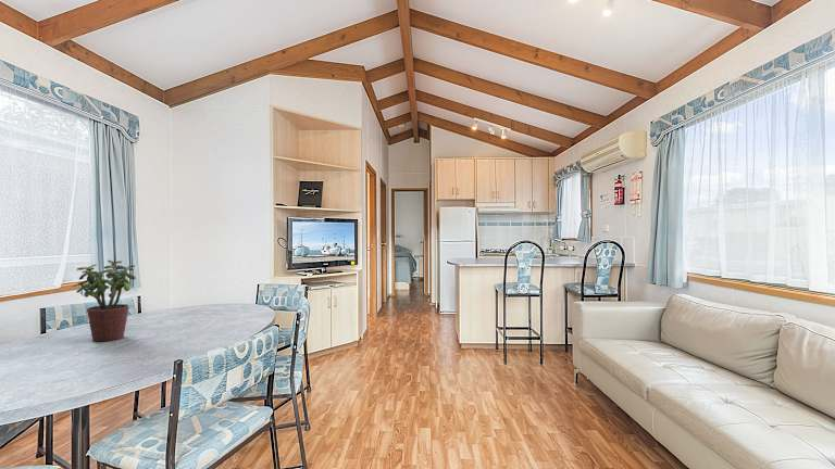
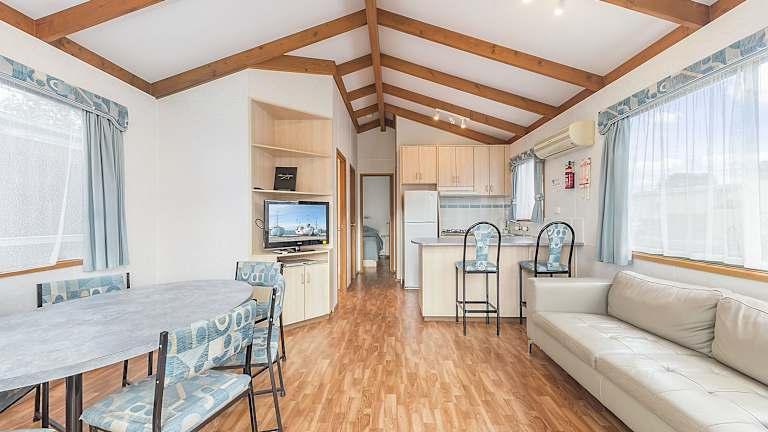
- potted plant [73,259,137,342]
